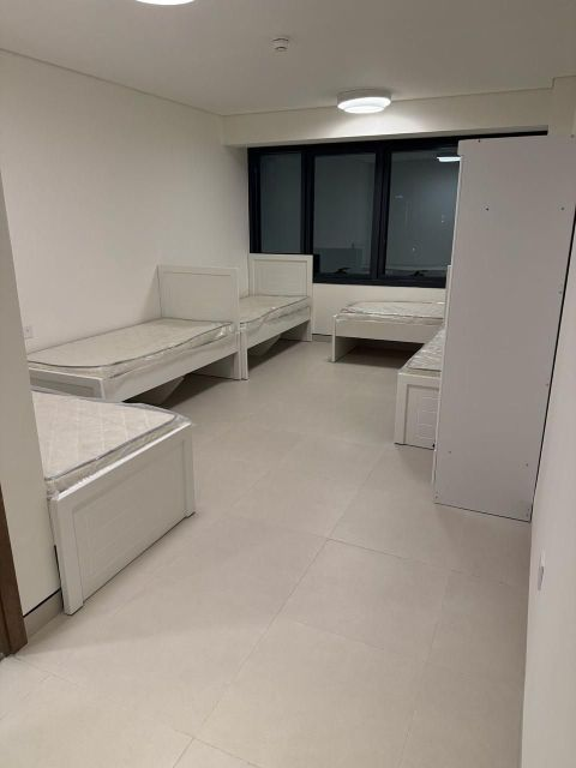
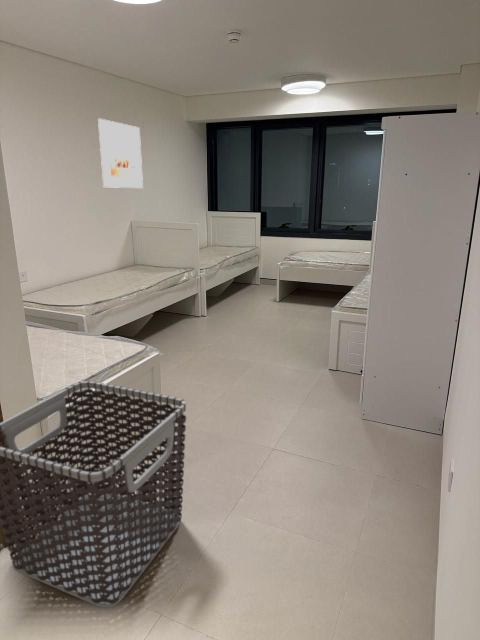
+ clothes hamper [0,380,187,609]
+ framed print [97,118,144,189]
